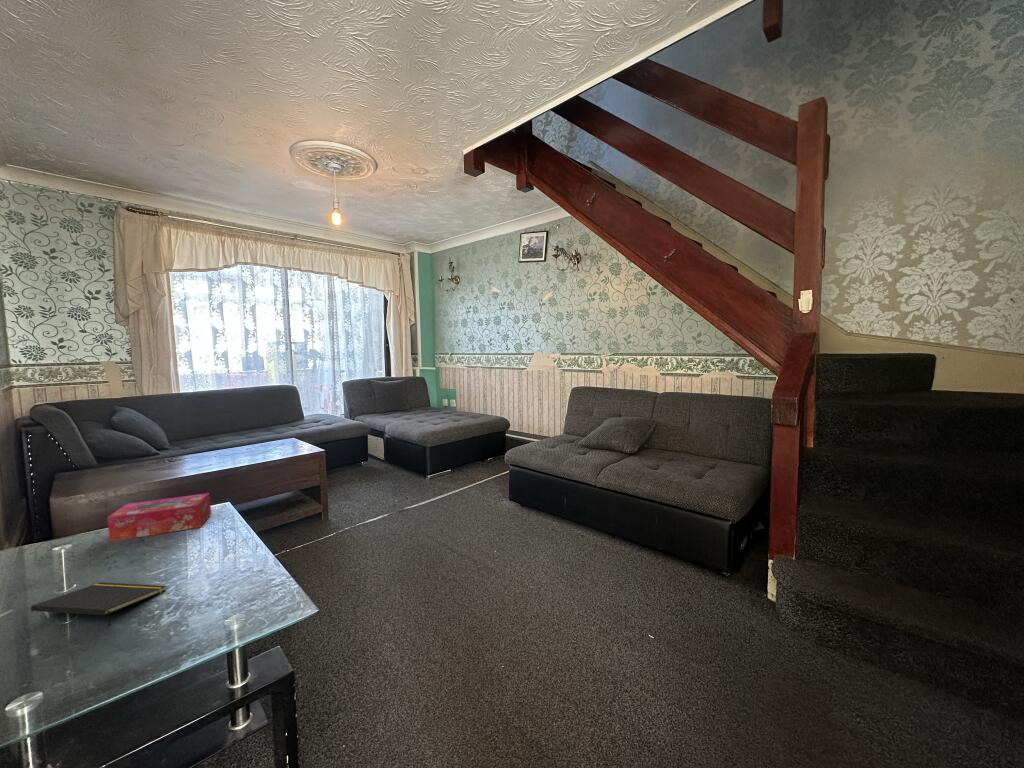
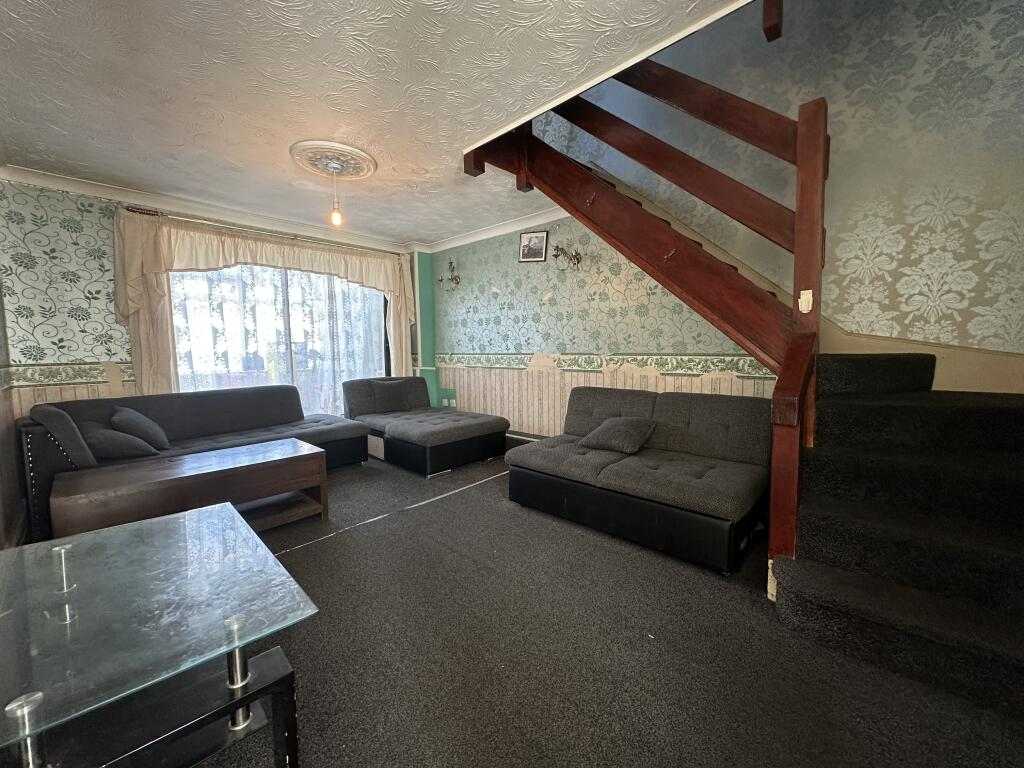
- tissue box [106,492,212,543]
- notepad [30,581,167,627]
